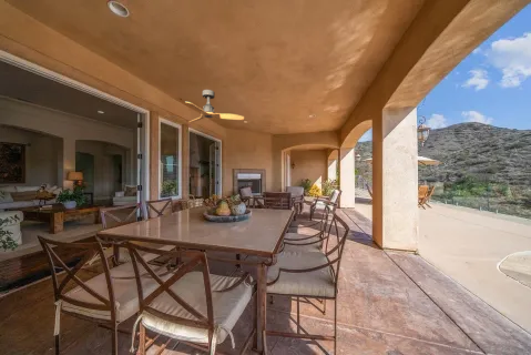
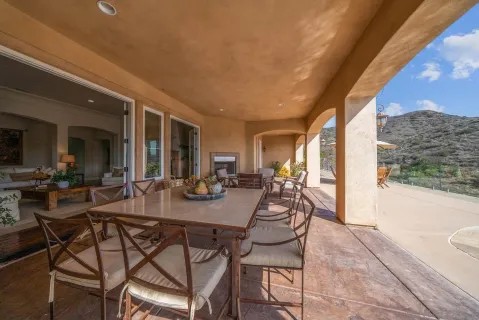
- ceiling fan [184,89,245,123]
